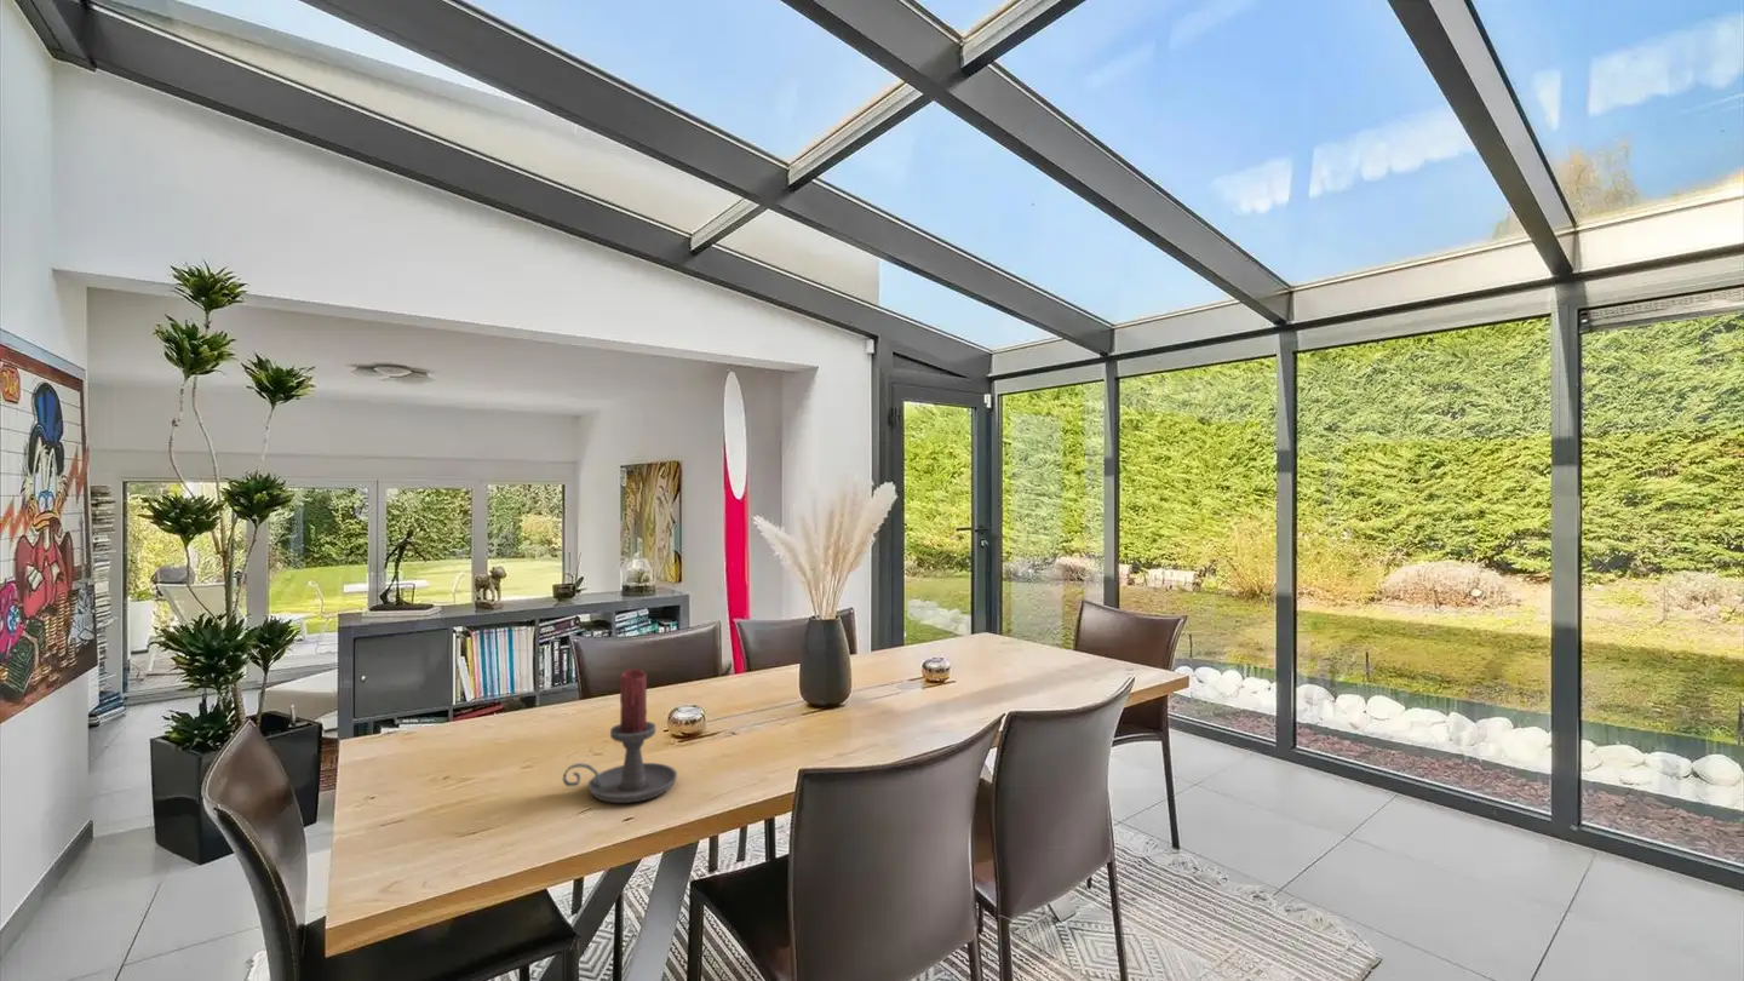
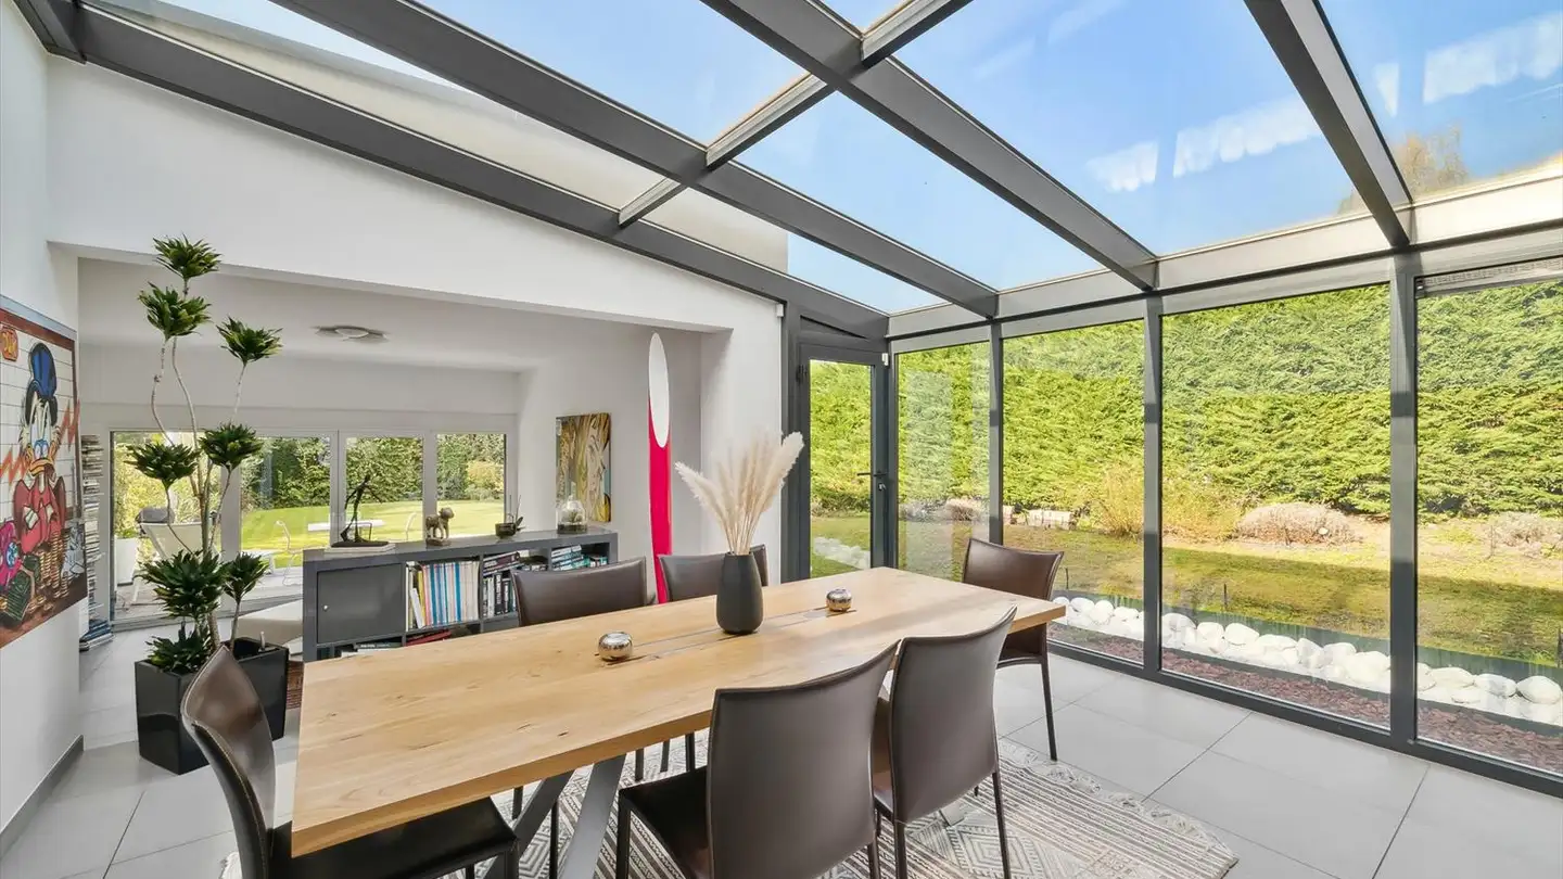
- candle holder [562,667,678,804]
